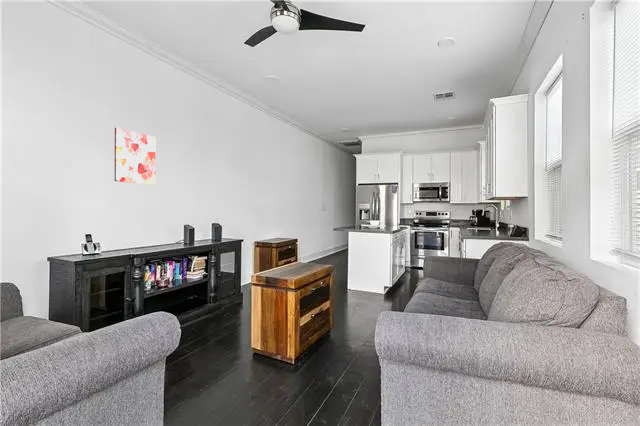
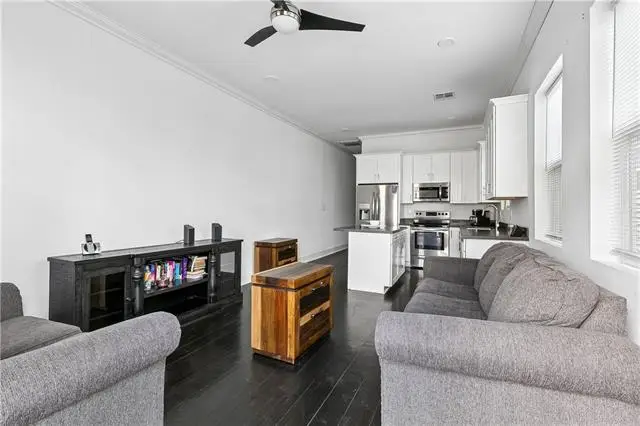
- wall art [114,126,156,186]
